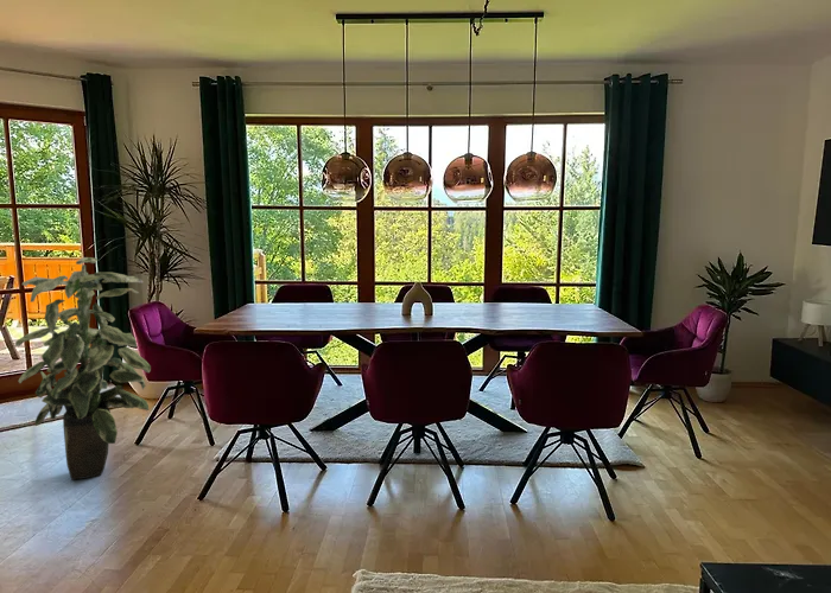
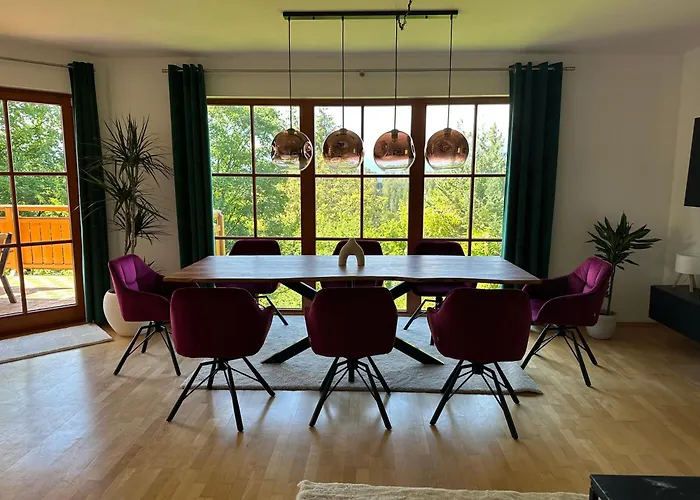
- indoor plant [14,256,152,482]
